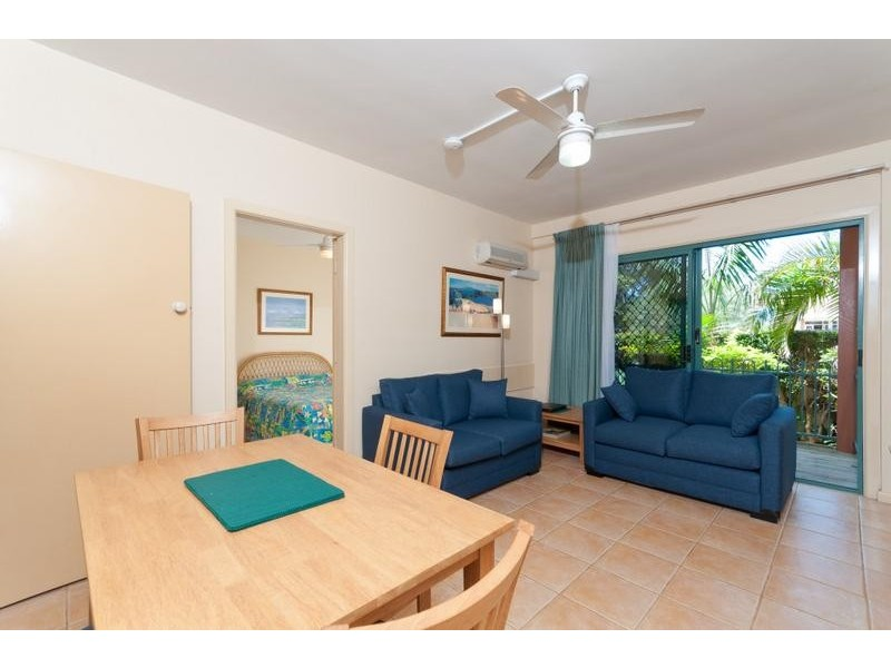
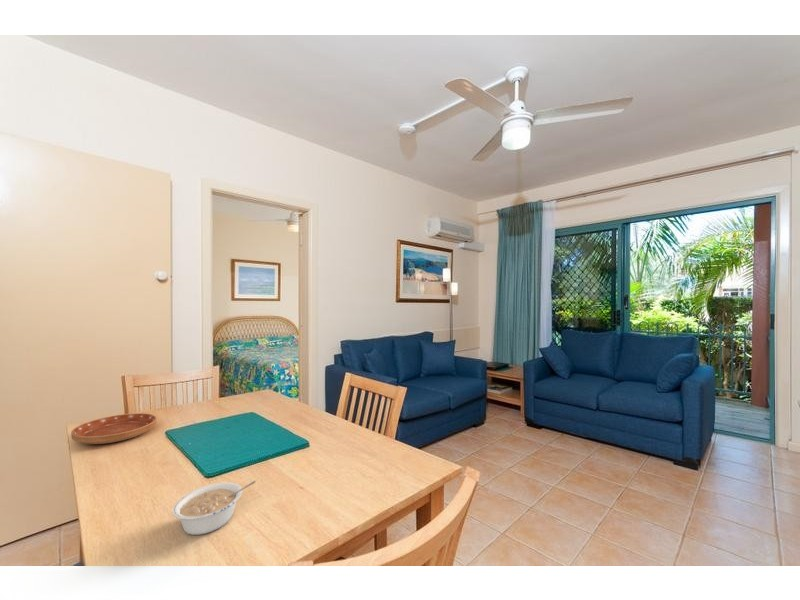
+ legume [171,480,257,536]
+ saucer [70,412,158,445]
